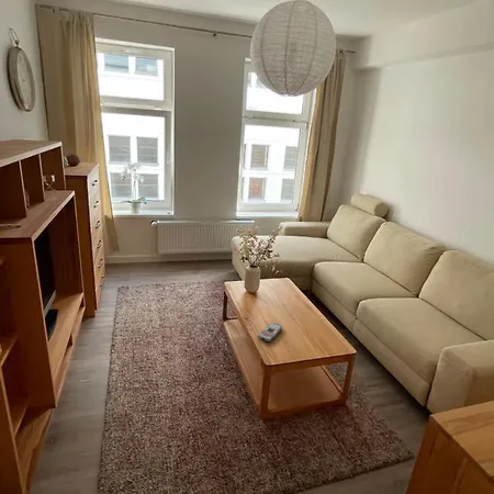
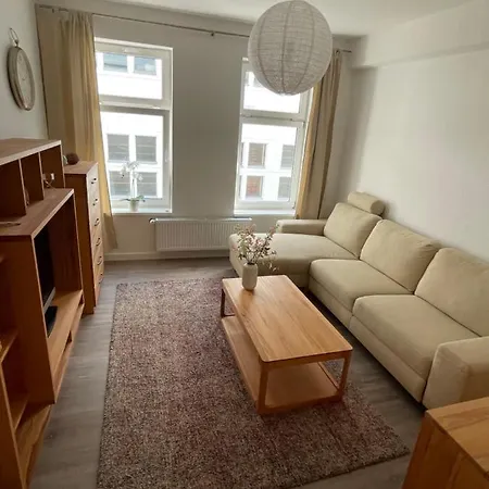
- remote control [257,322,283,343]
